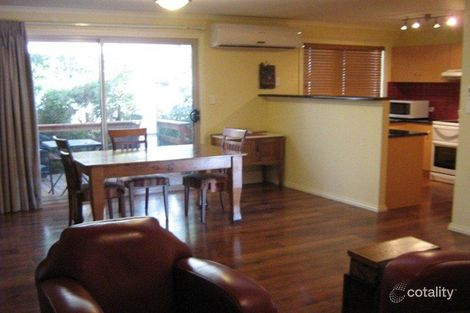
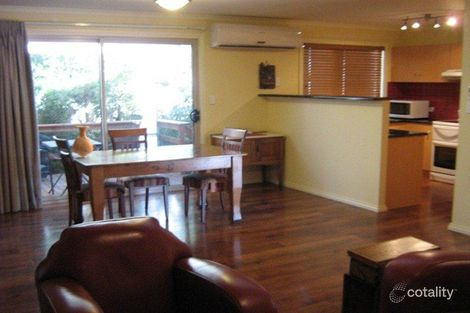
+ vase [70,125,96,158]
